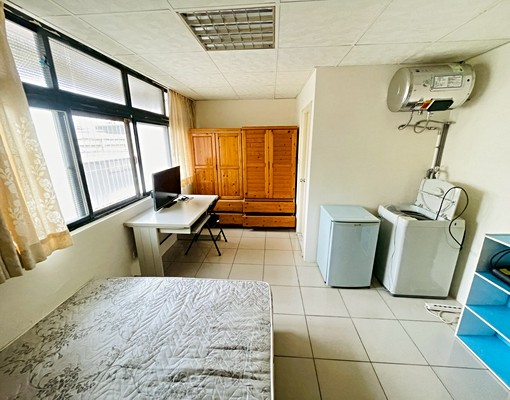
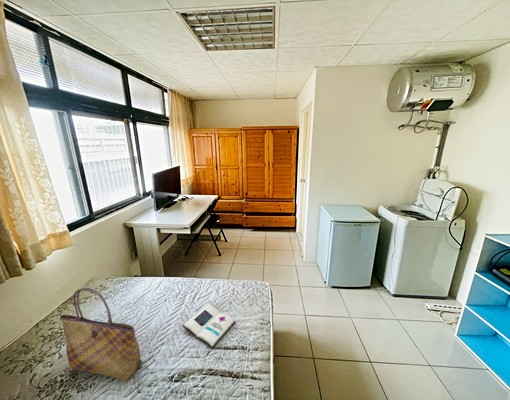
+ book [182,303,236,350]
+ tote bag [59,286,142,383]
